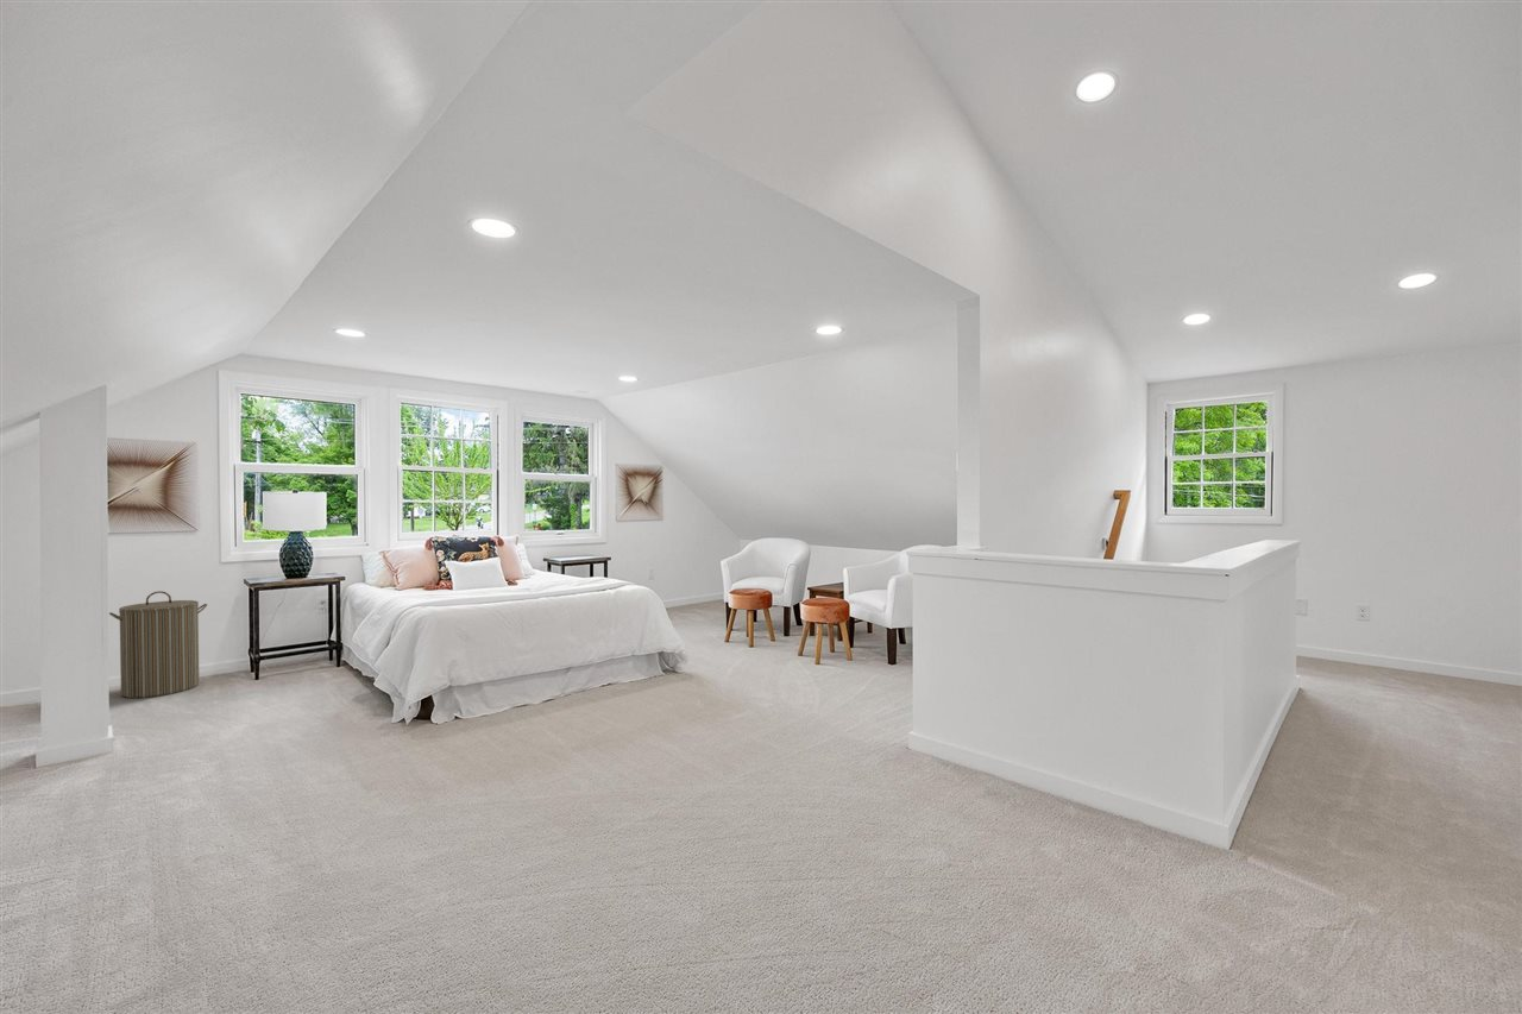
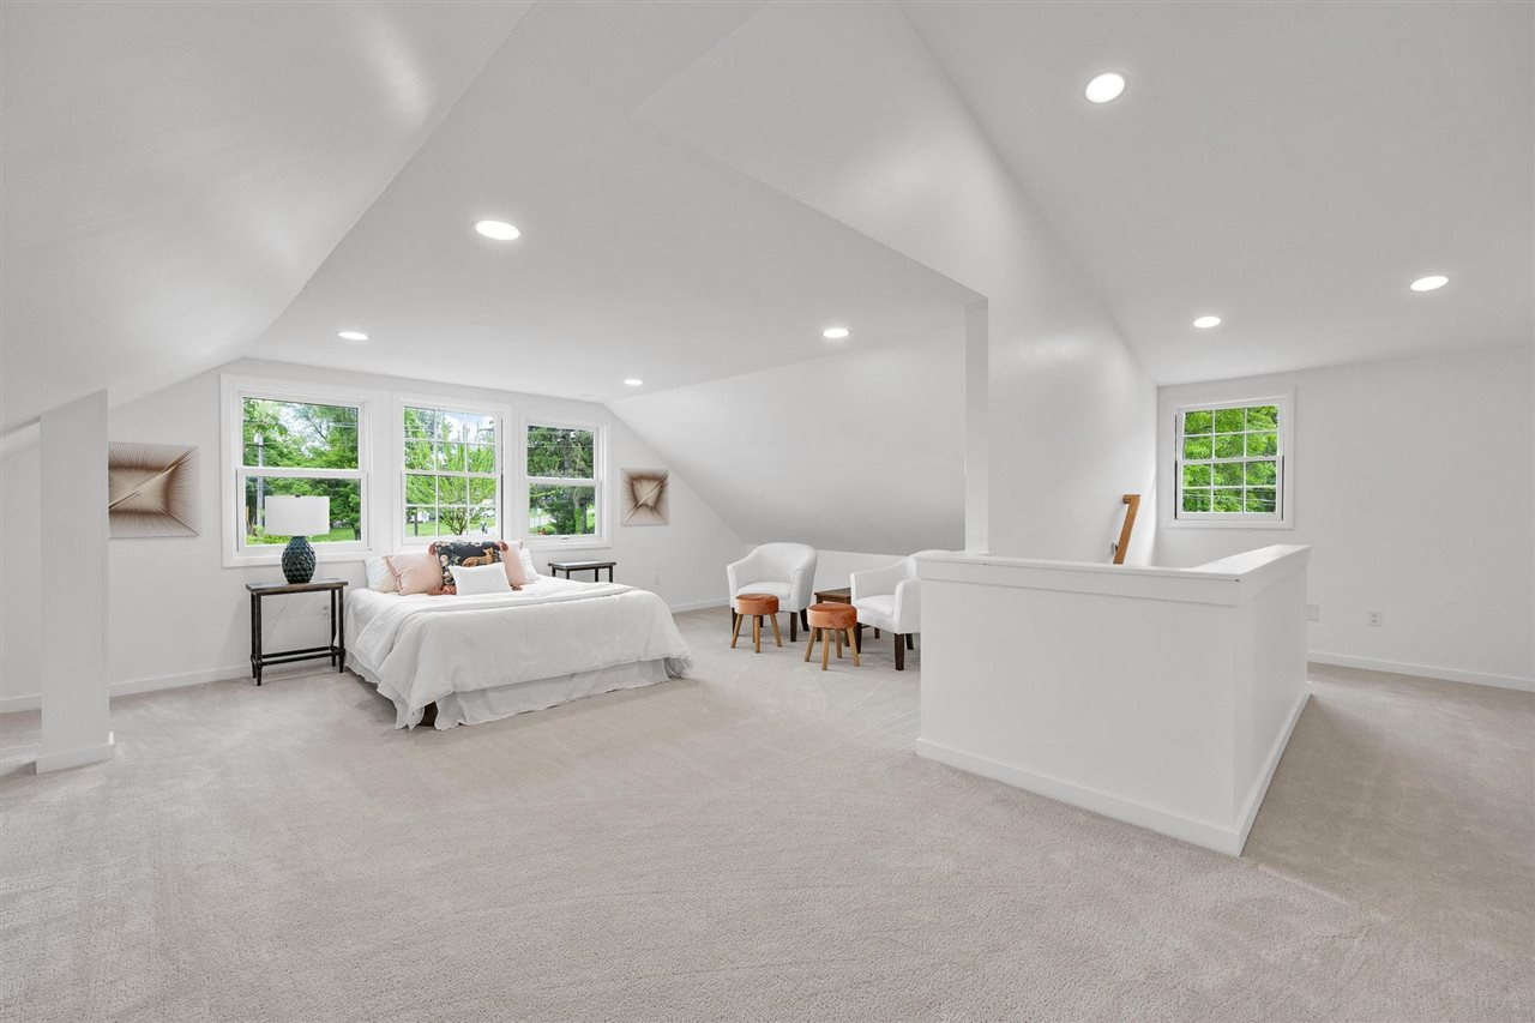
- laundry hamper [108,590,208,699]
